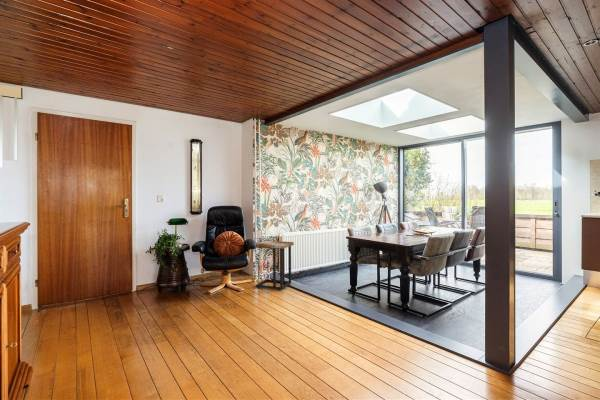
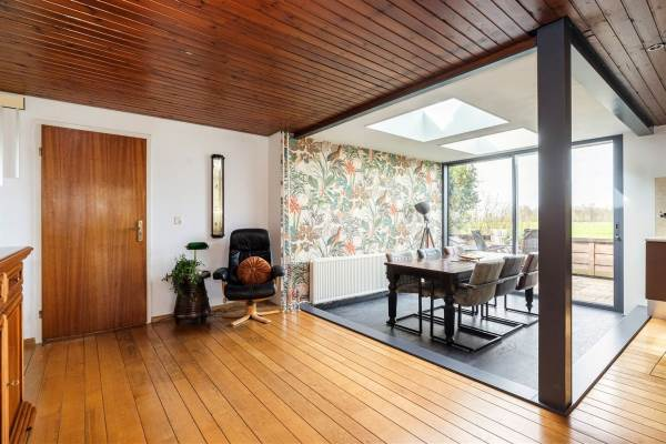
- side table [254,240,295,291]
